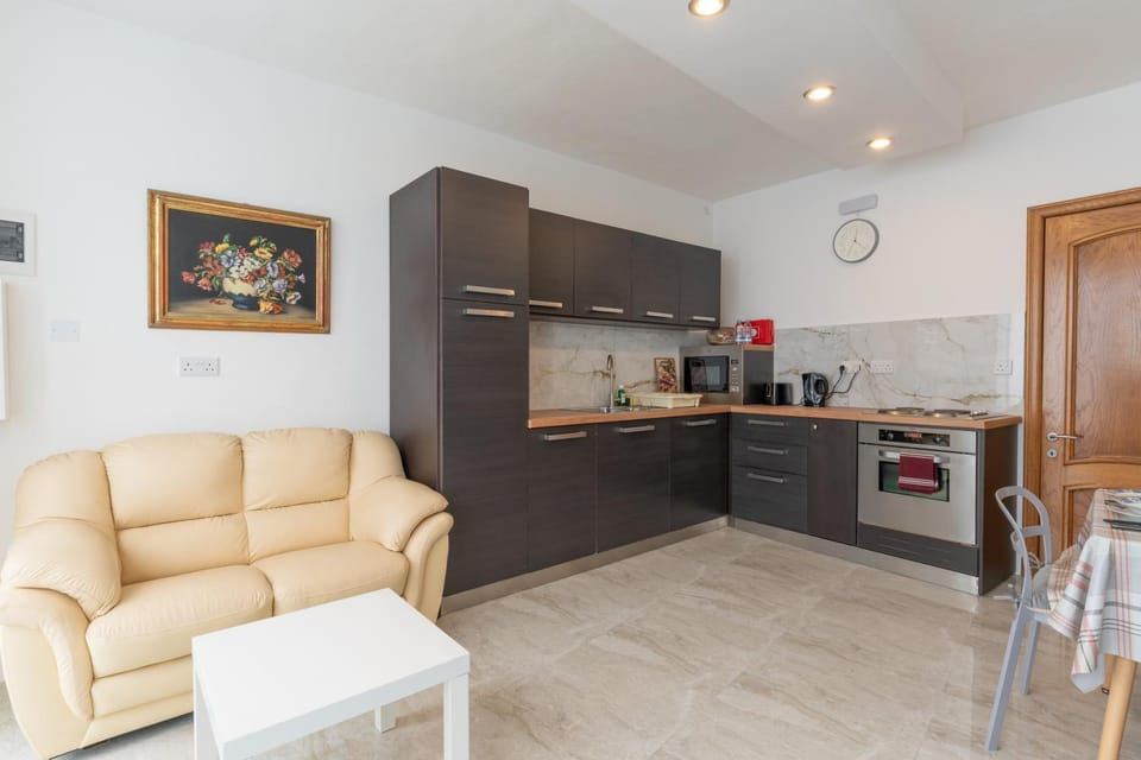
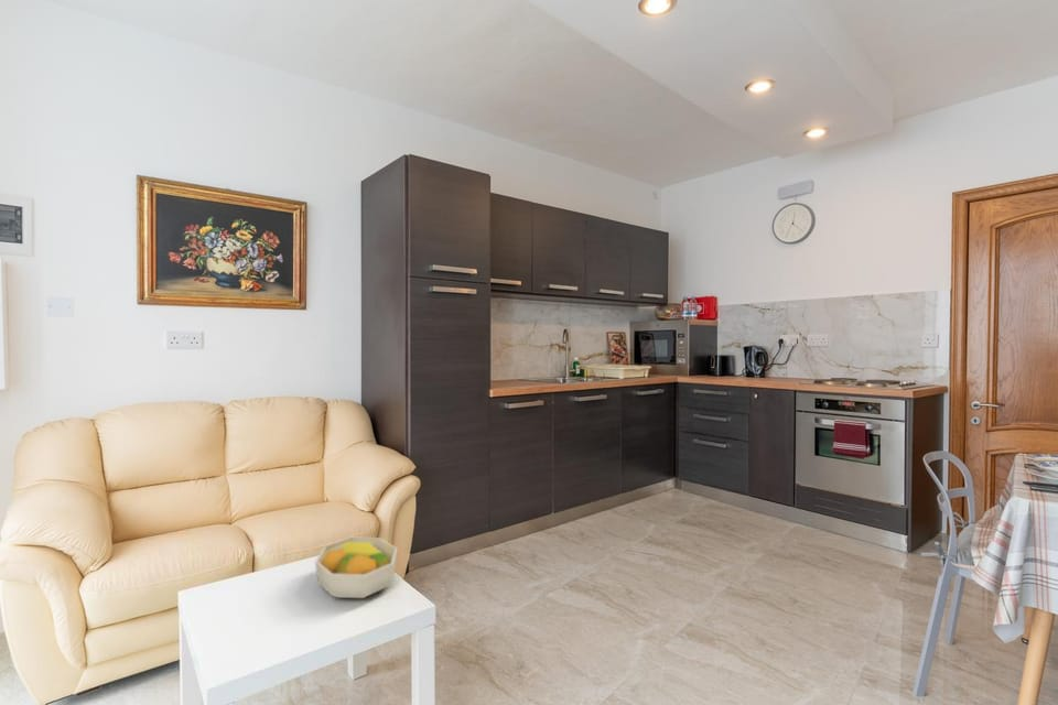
+ fruit bowl [314,536,399,599]
